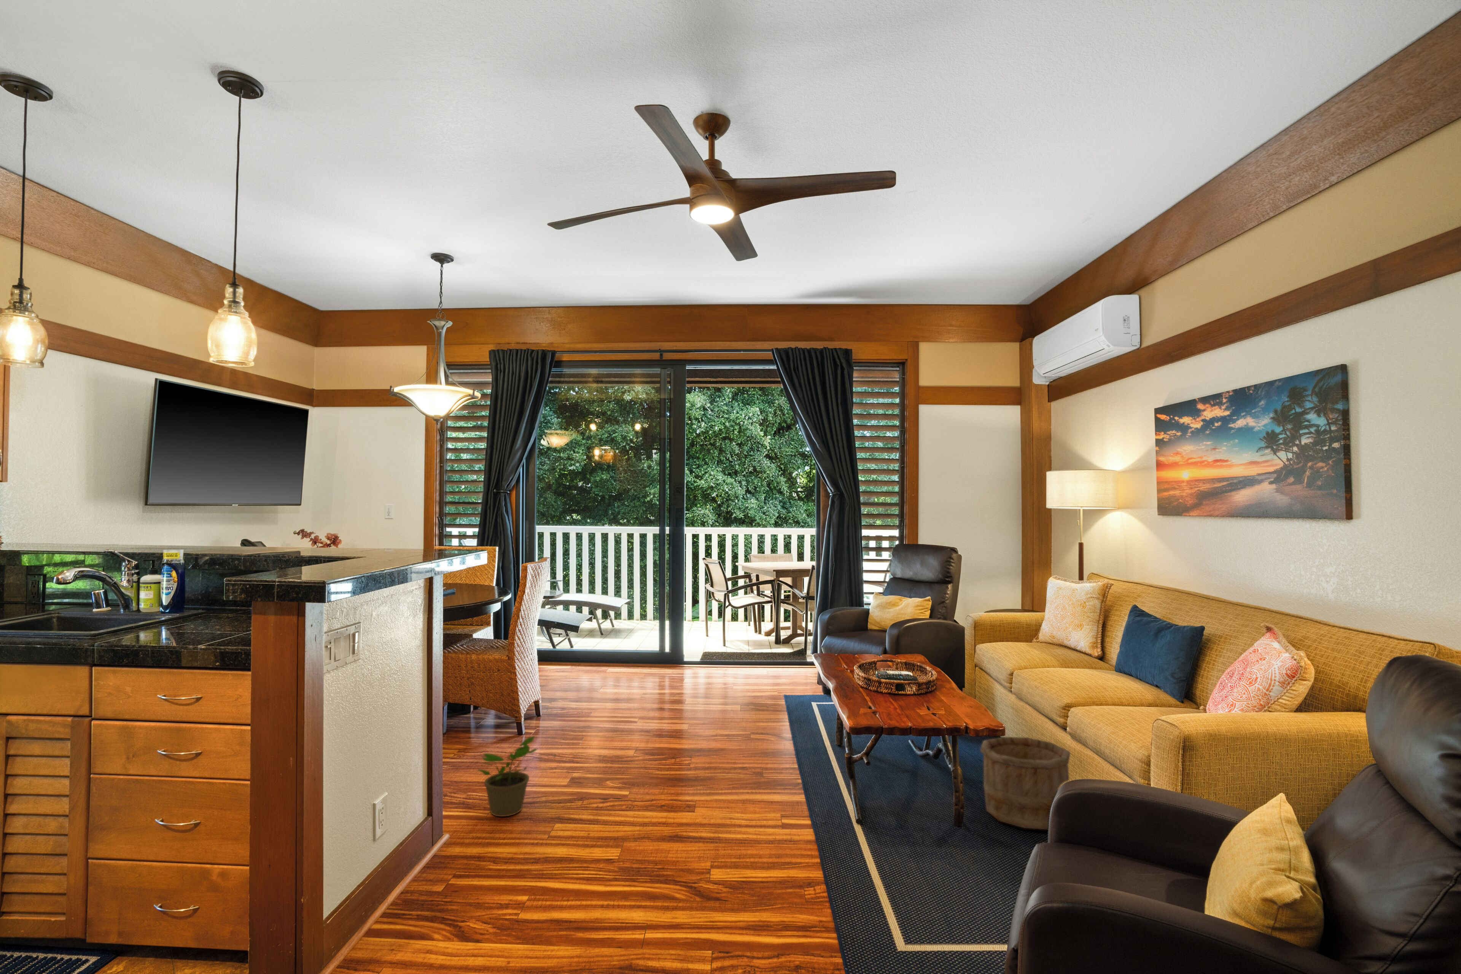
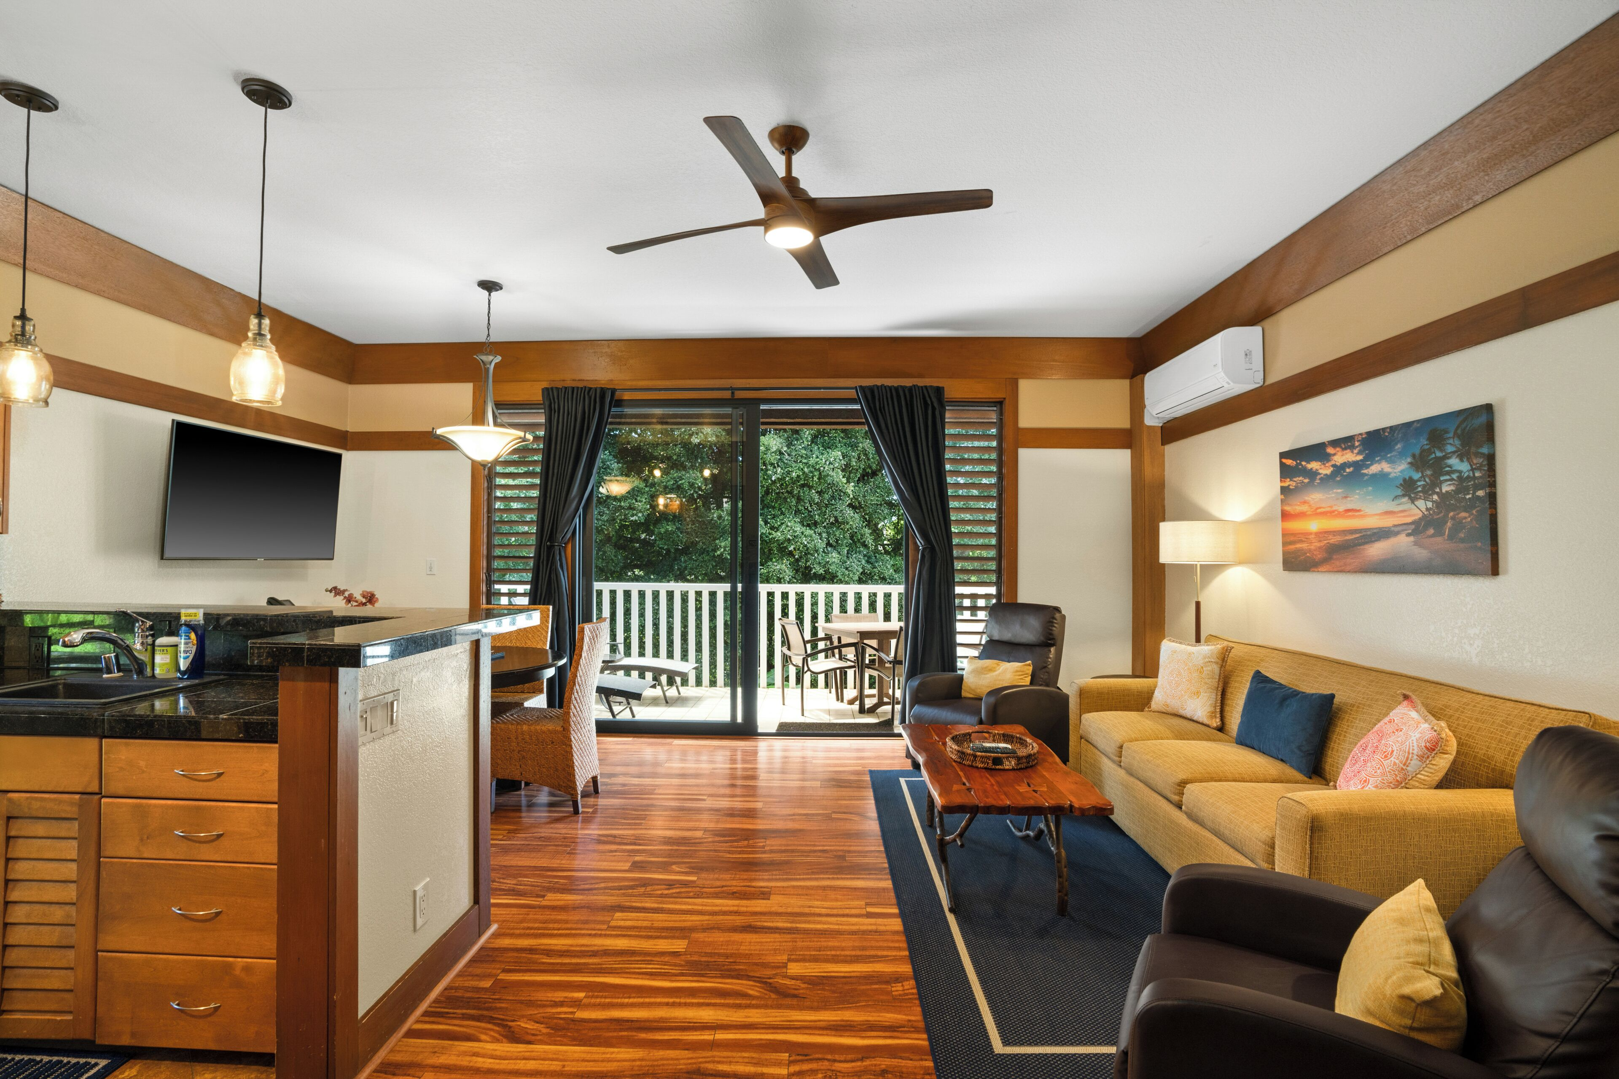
- potted plant [477,736,538,816]
- wooden bucket [979,737,1071,831]
